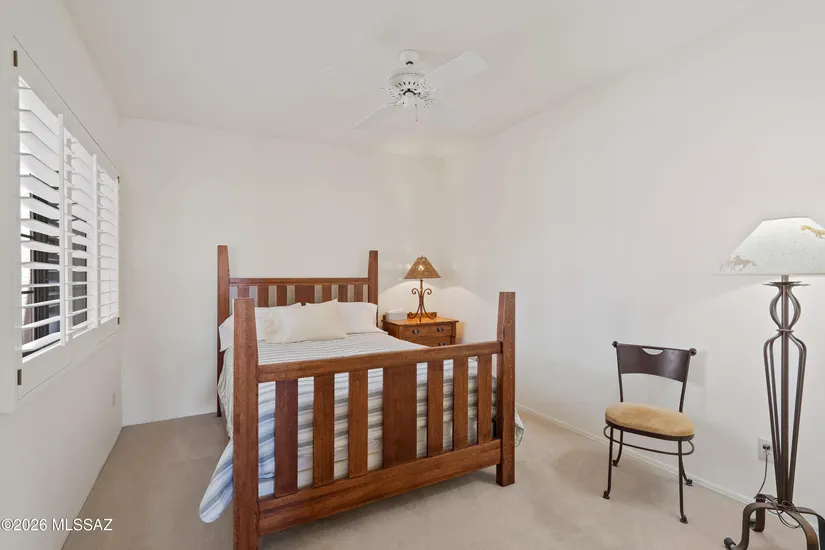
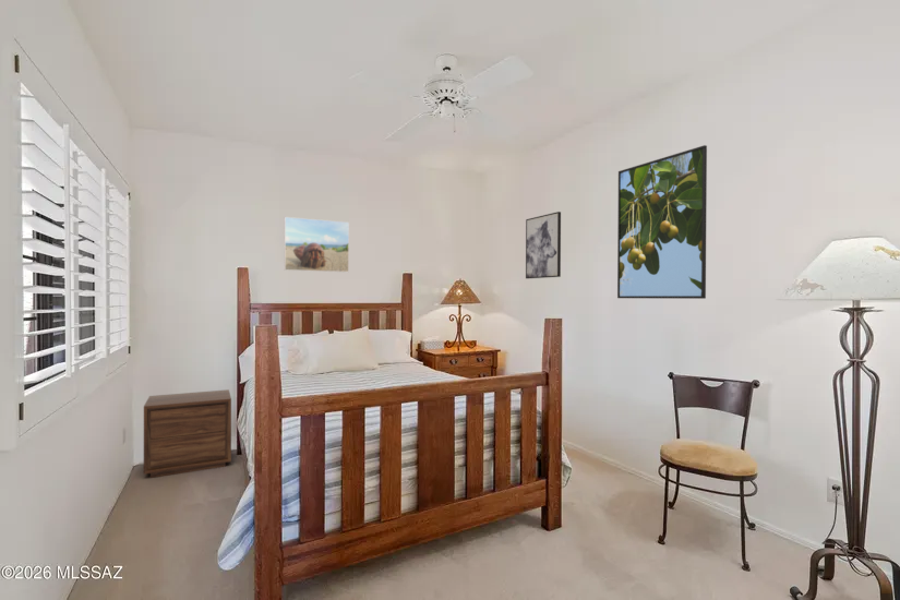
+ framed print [616,144,708,300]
+ nightstand [143,388,232,479]
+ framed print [284,216,350,273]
+ wall art [525,211,562,279]
